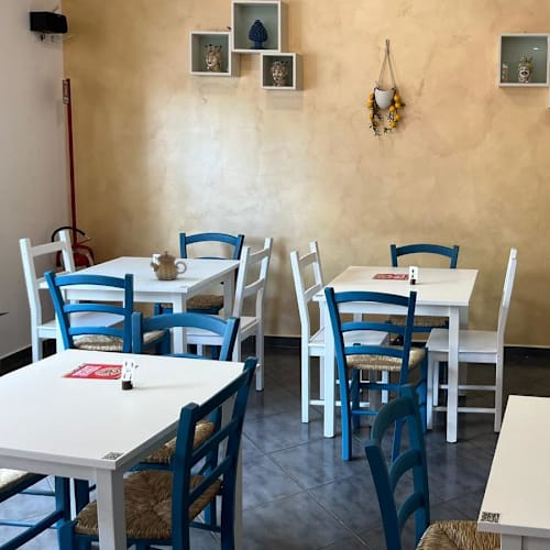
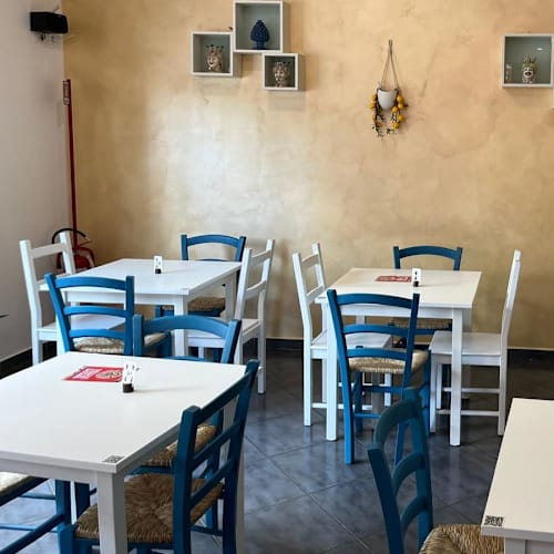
- teapot [148,250,188,282]
